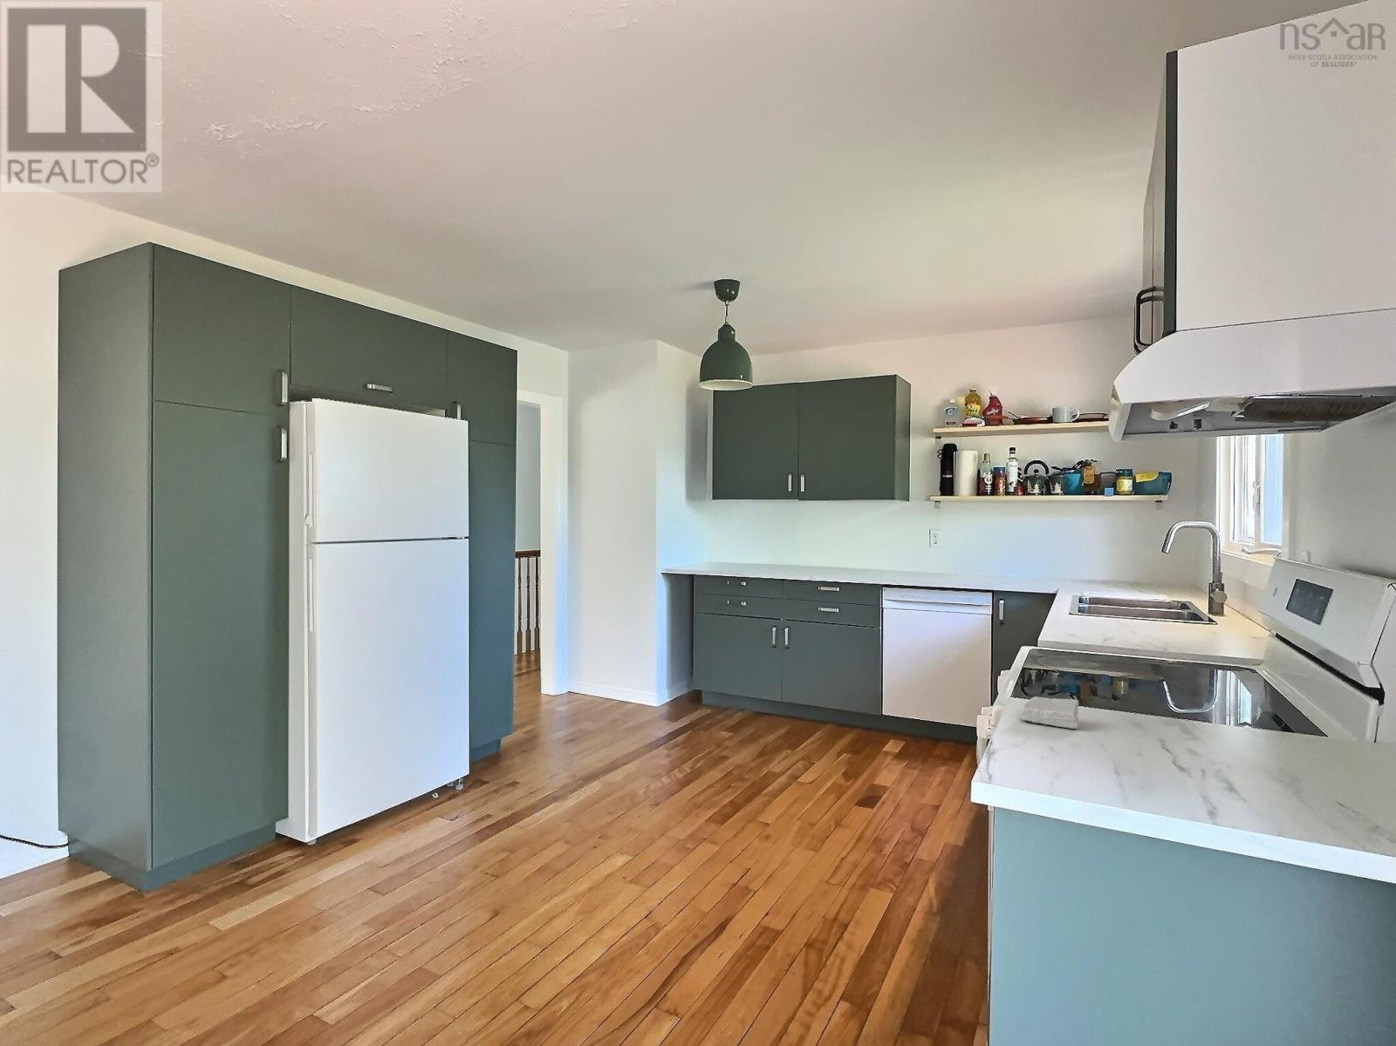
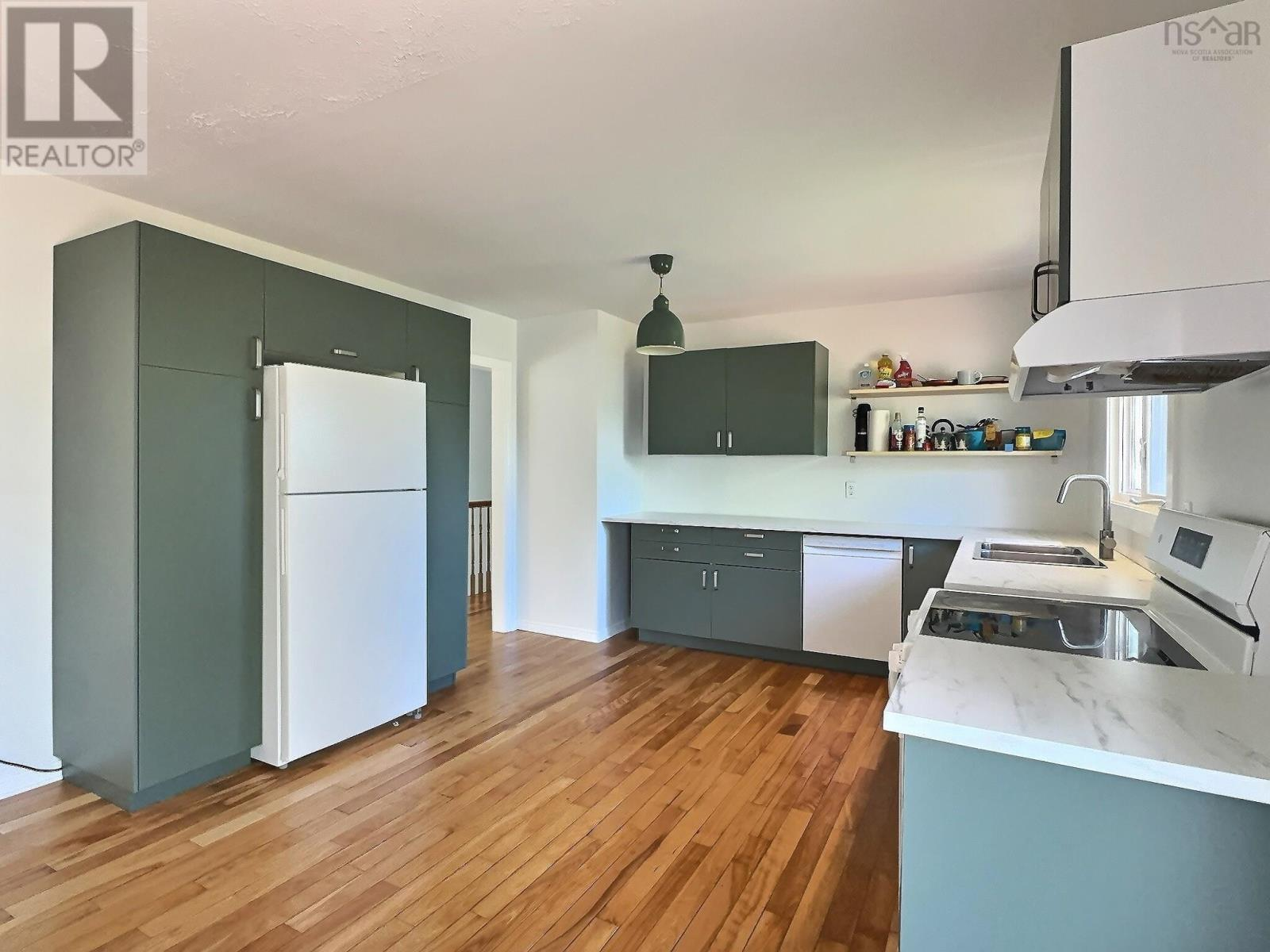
- soap bar [1021,696,1079,730]
